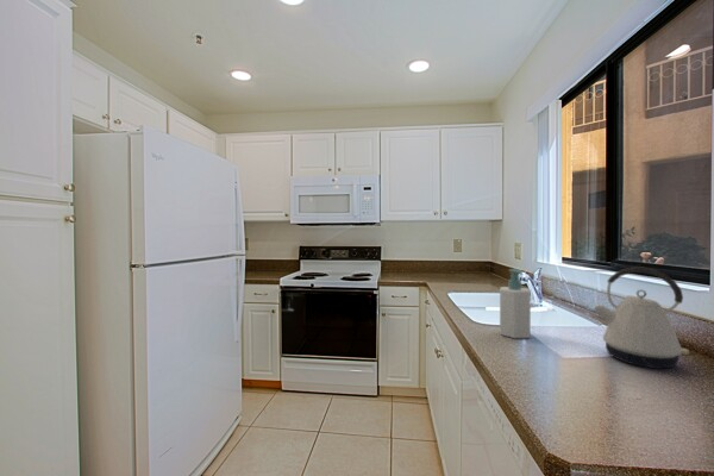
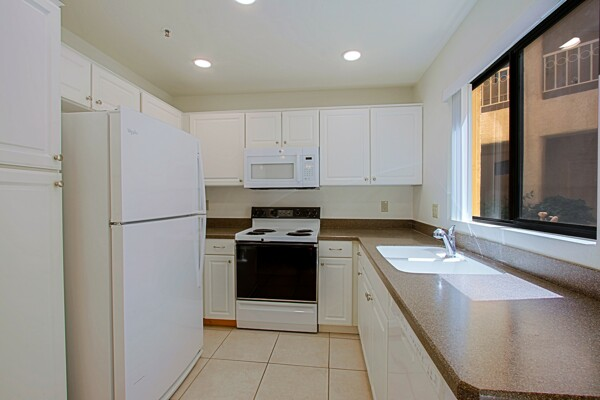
- soap bottle [499,268,532,339]
- kettle [591,267,690,369]
